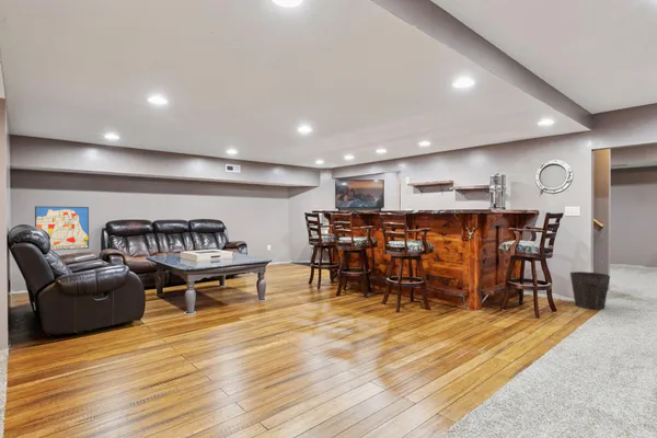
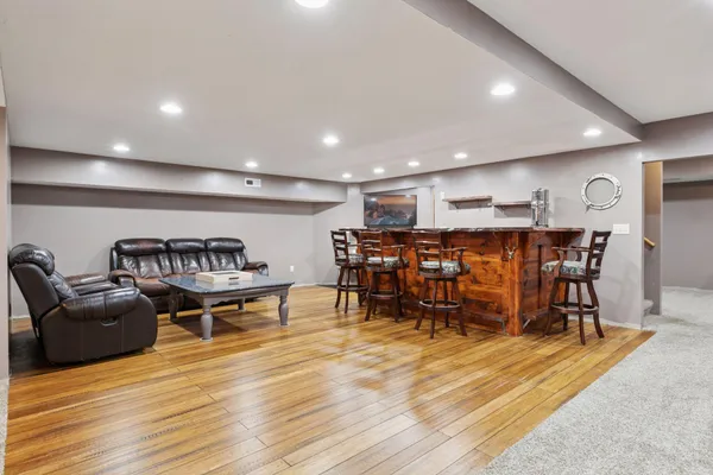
- wall art [34,205,90,251]
- waste bin [569,270,611,310]
